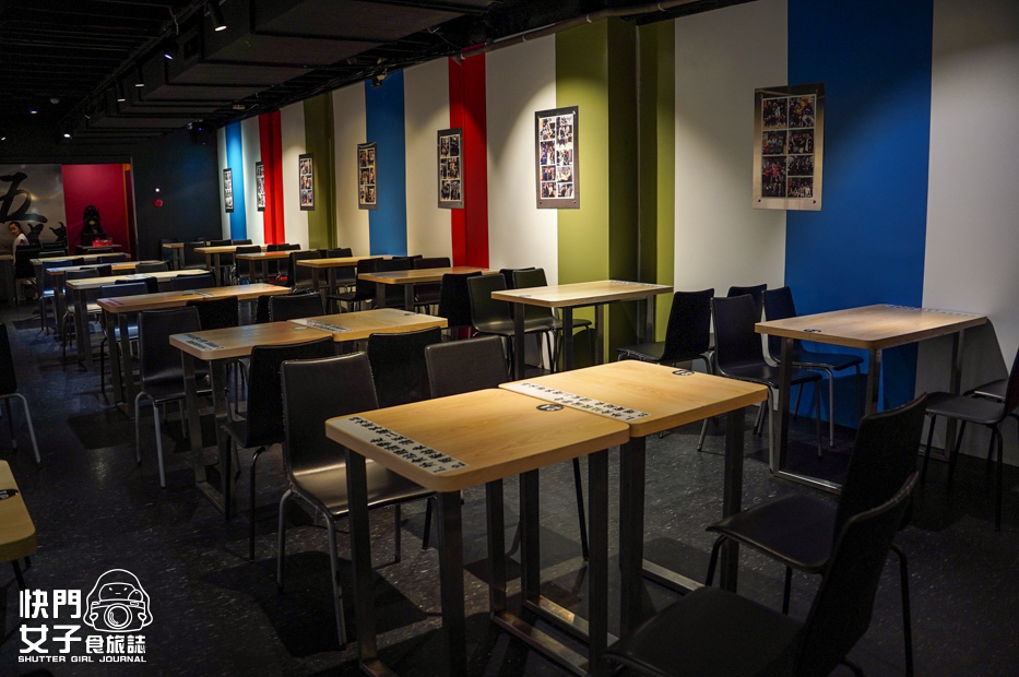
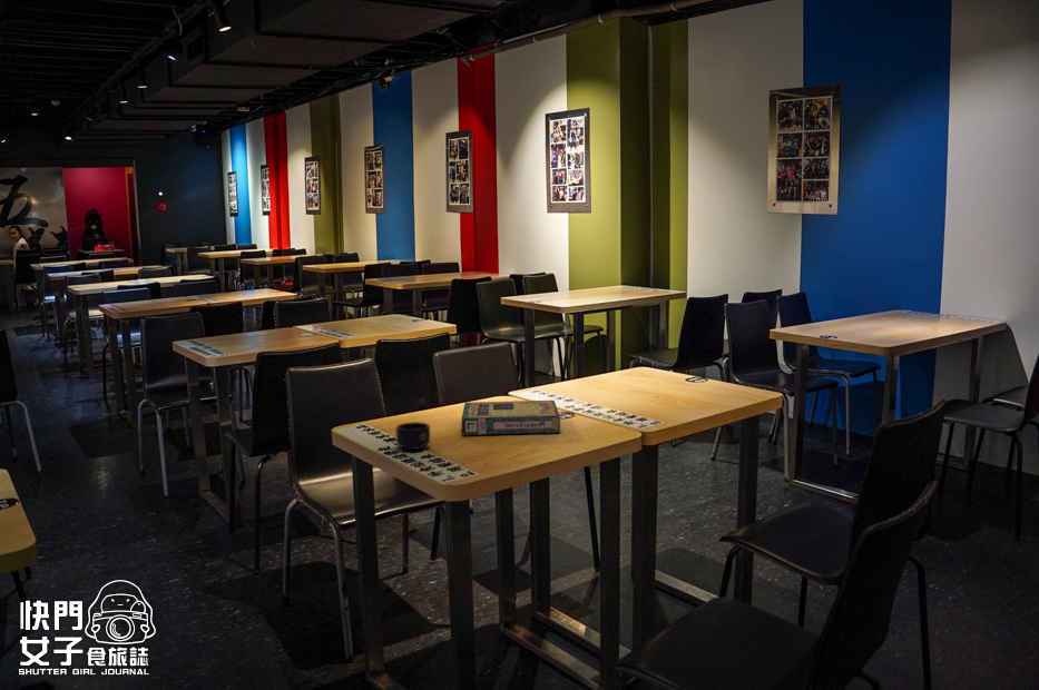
+ video game box [461,400,561,436]
+ mug [394,421,431,451]
